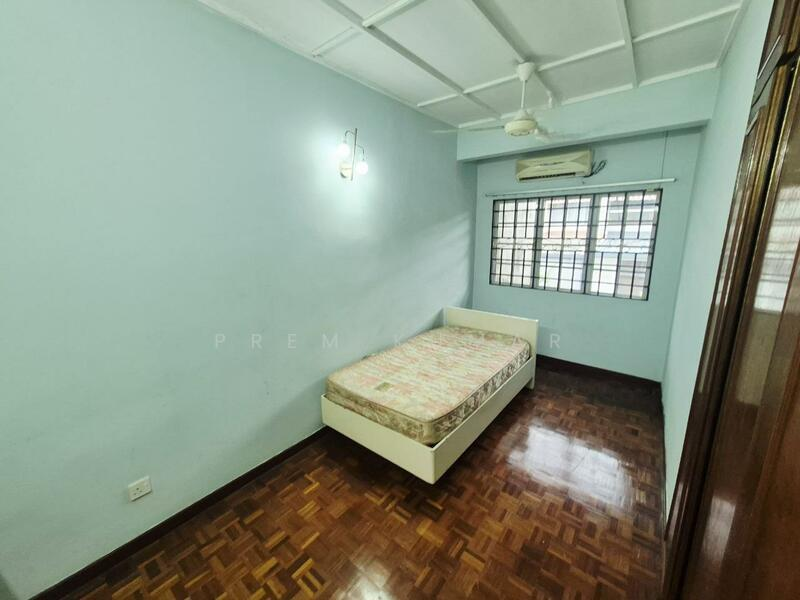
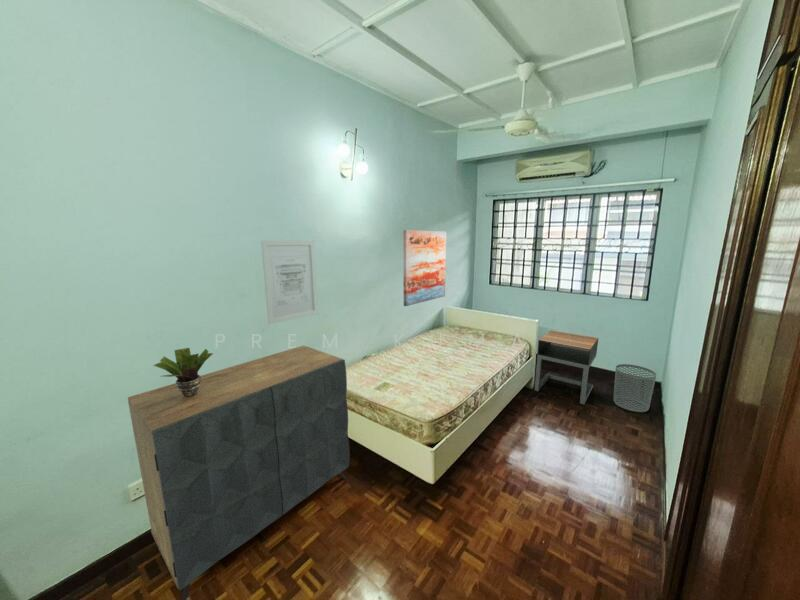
+ potted plant [152,347,214,397]
+ dresser [127,344,351,600]
+ waste bin [613,363,657,413]
+ wall art [402,229,447,307]
+ wall art [260,240,319,325]
+ nightstand [534,329,599,405]
